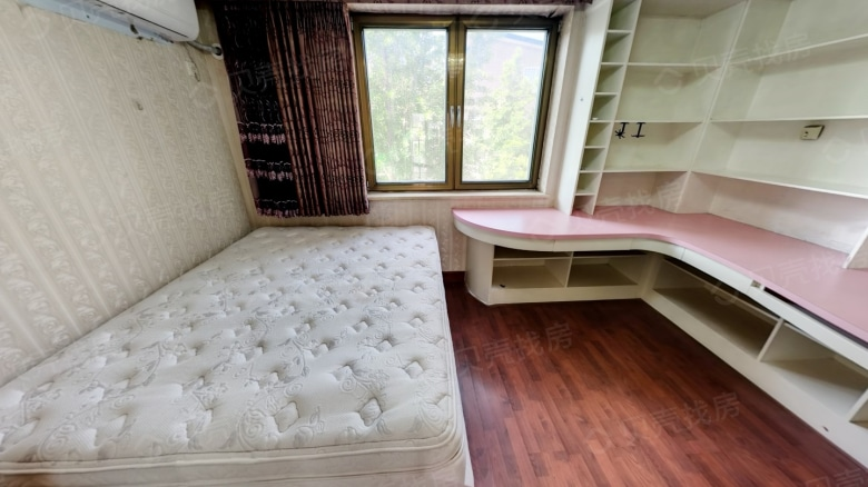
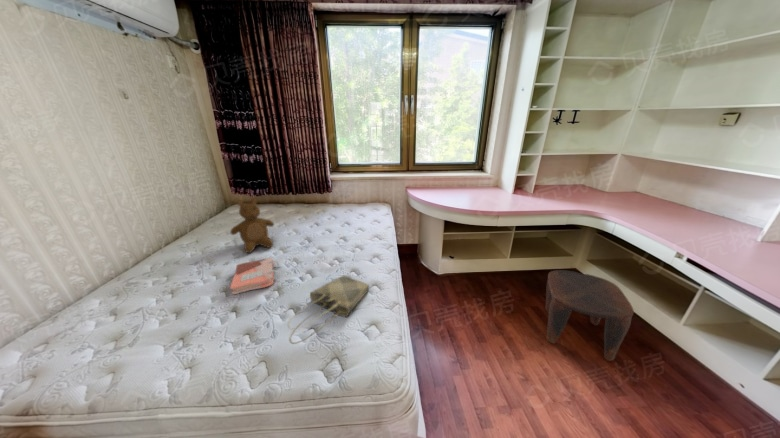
+ teddy bear [229,197,275,254]
+ stool [544,269,635,362]
+ tote bag [287,275,370,344]
+ phonebook [229,256,280,295]
